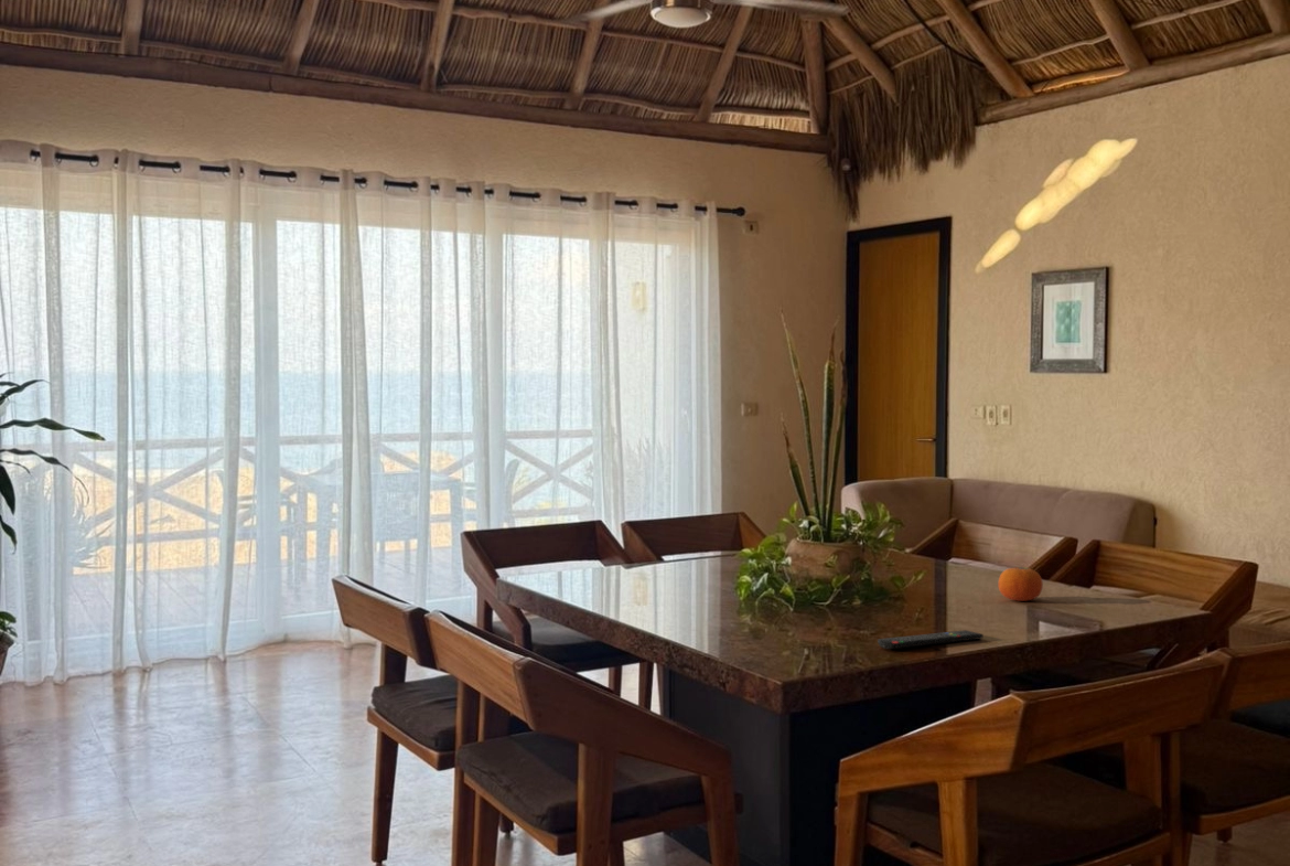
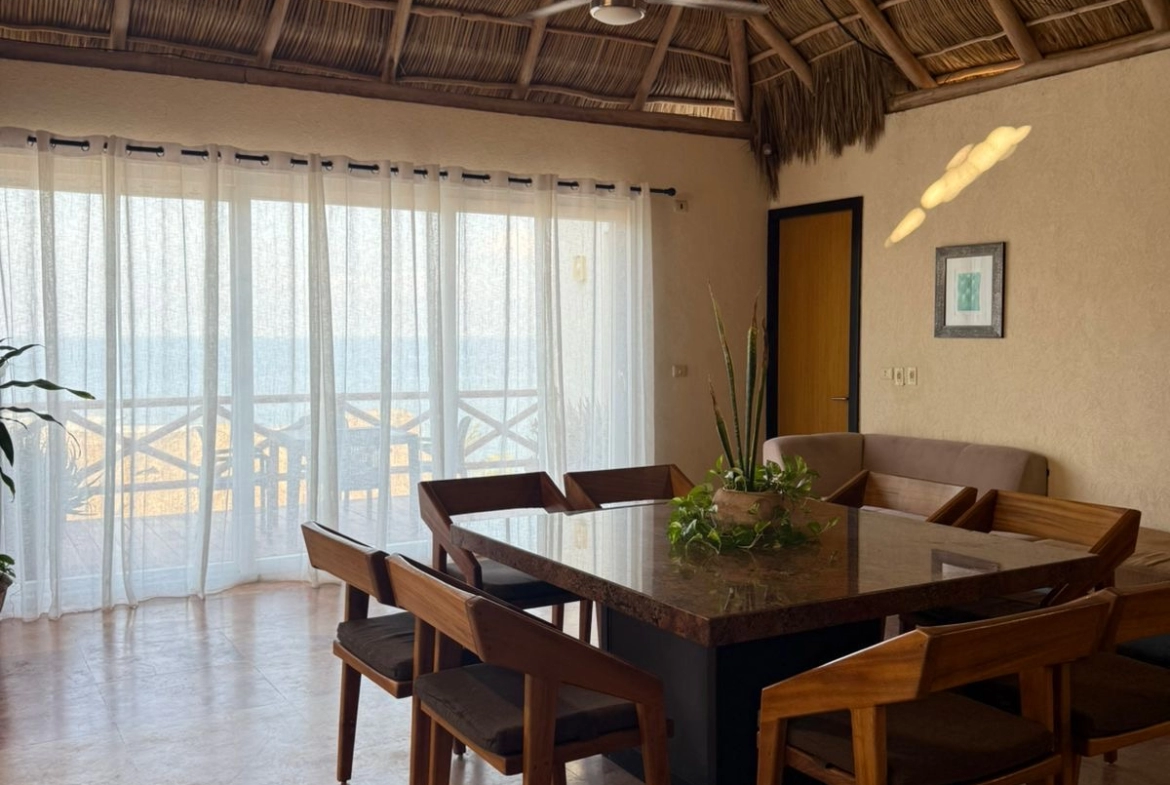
- remote control [877,629,985,650]
- fruit [998,566,1044,602]
